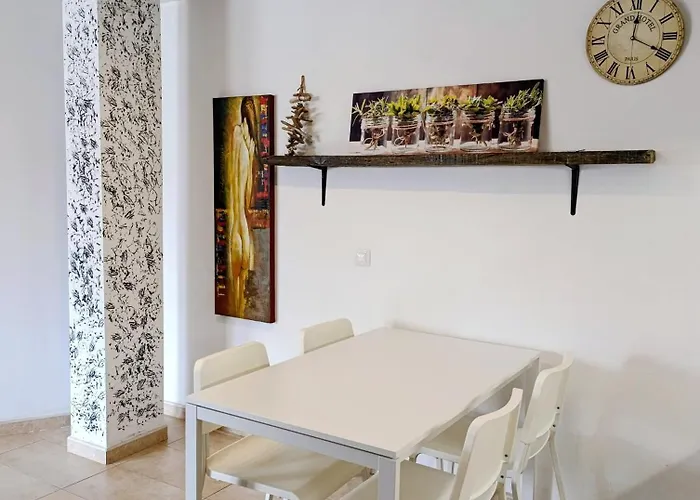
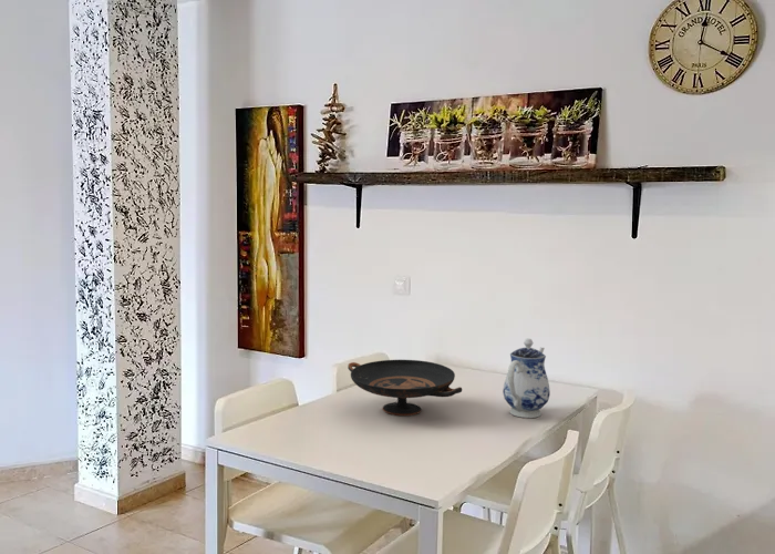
+ decorative bowl [347,359,463,417]
+ teapot [502,337,551,419]
